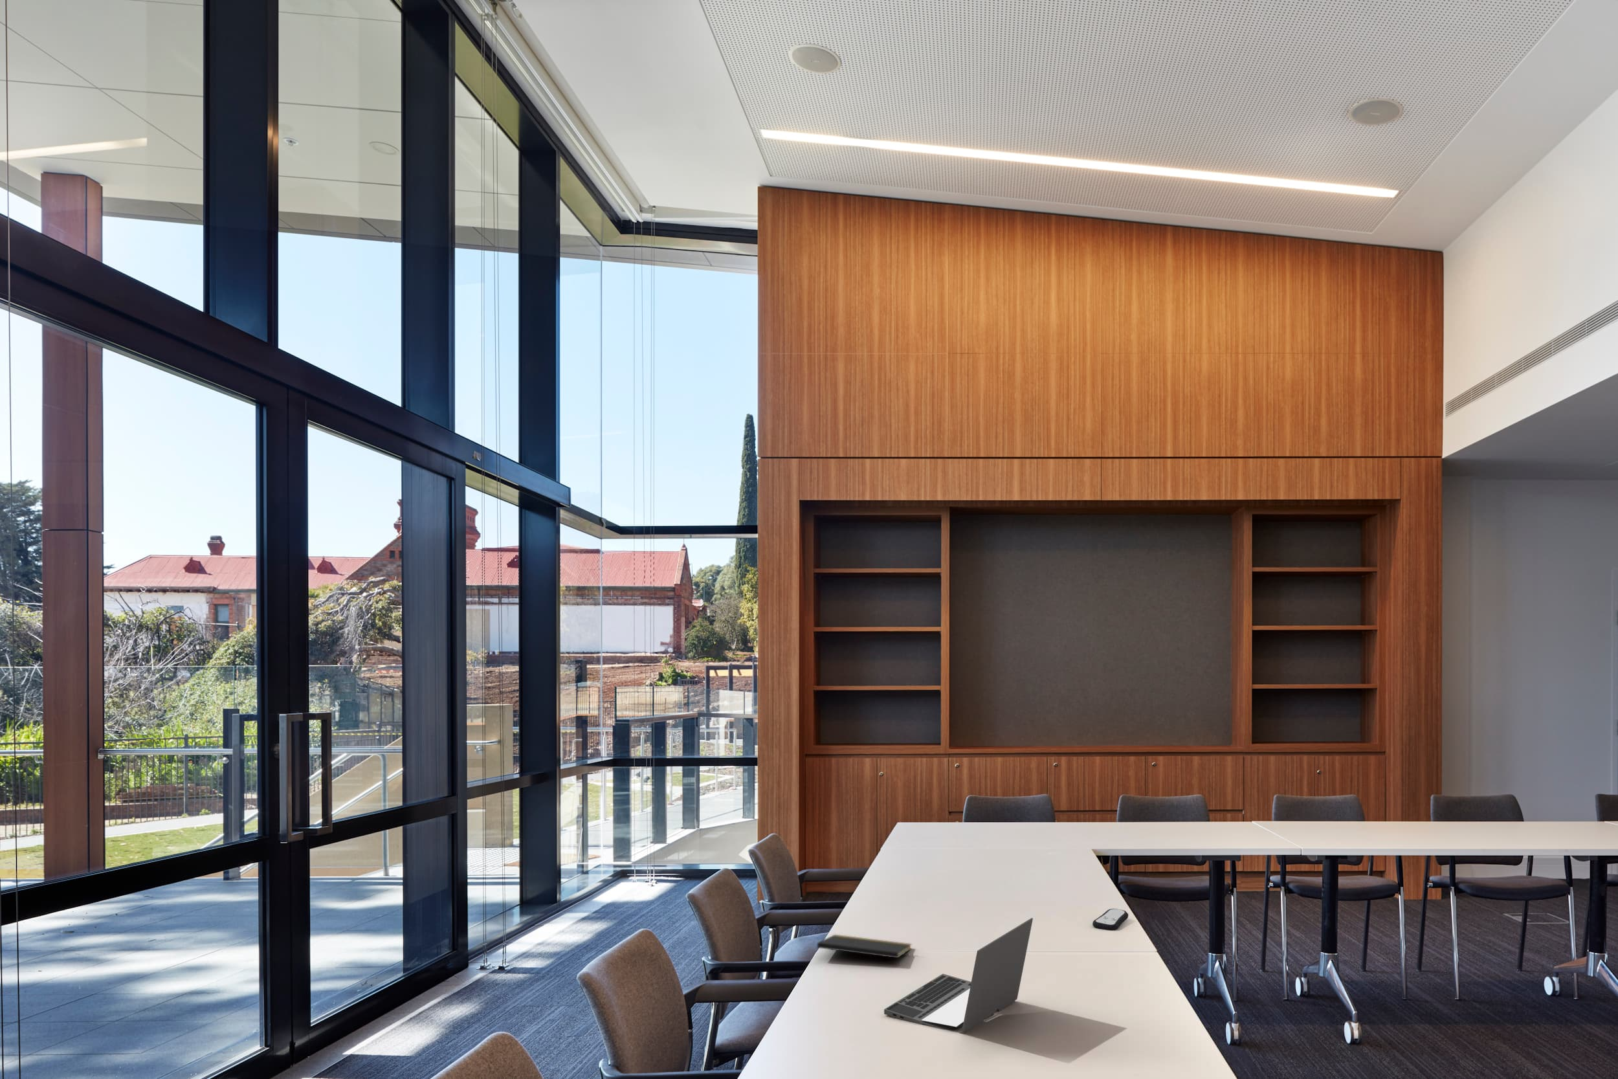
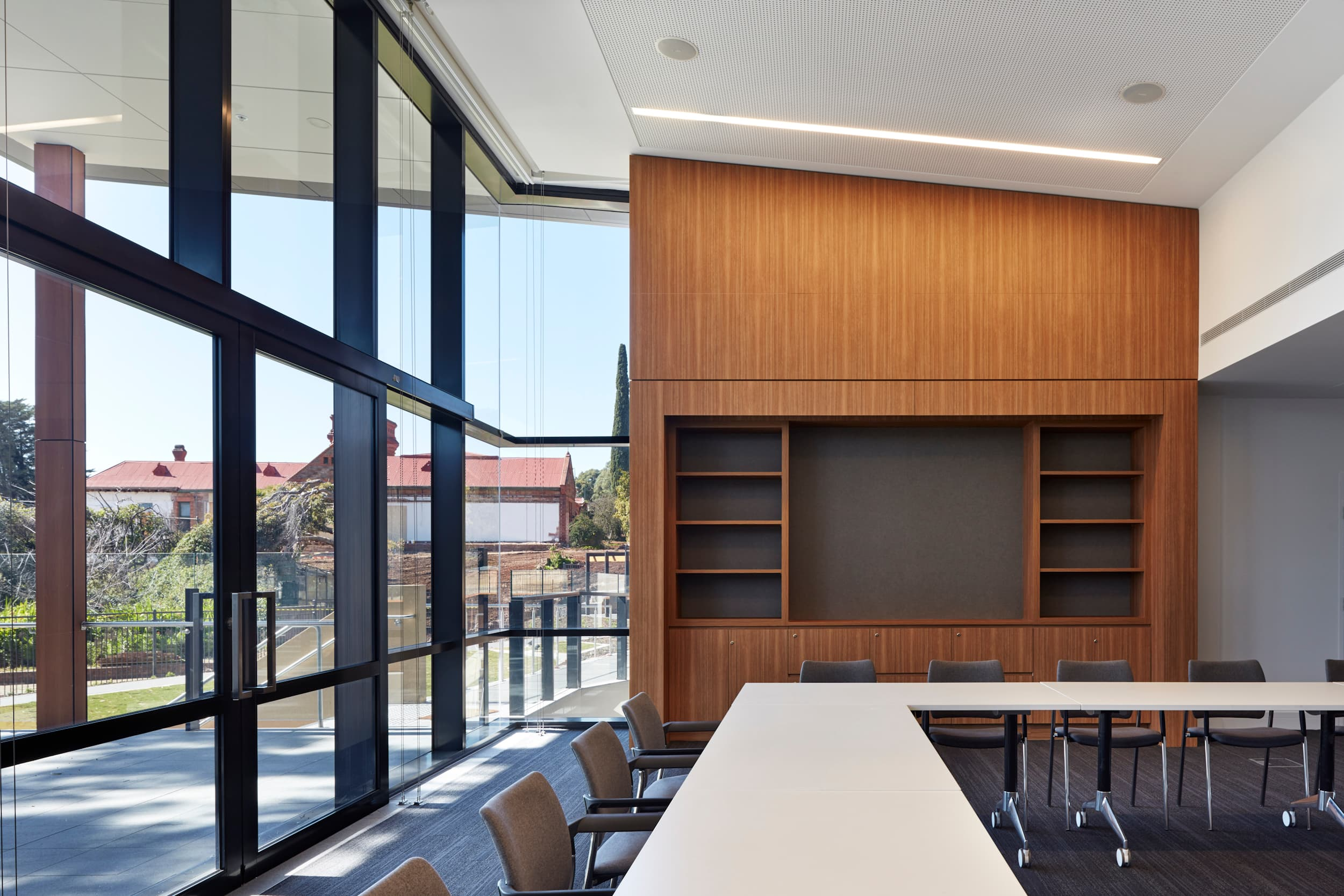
- remote control [1092,908,1129,931]
- laptop [884,918,1034,1034]
- notepad [816,934,913,966]
